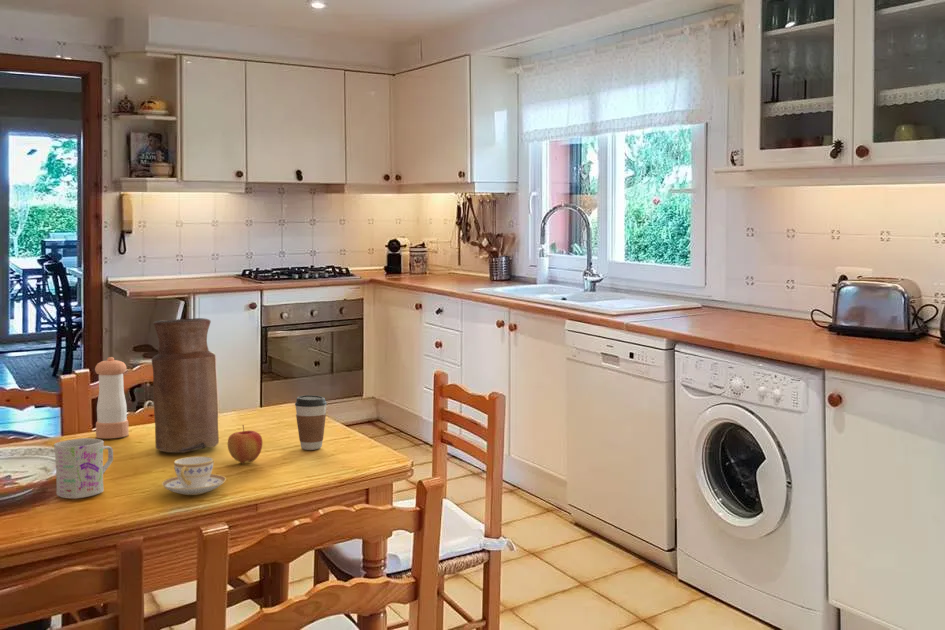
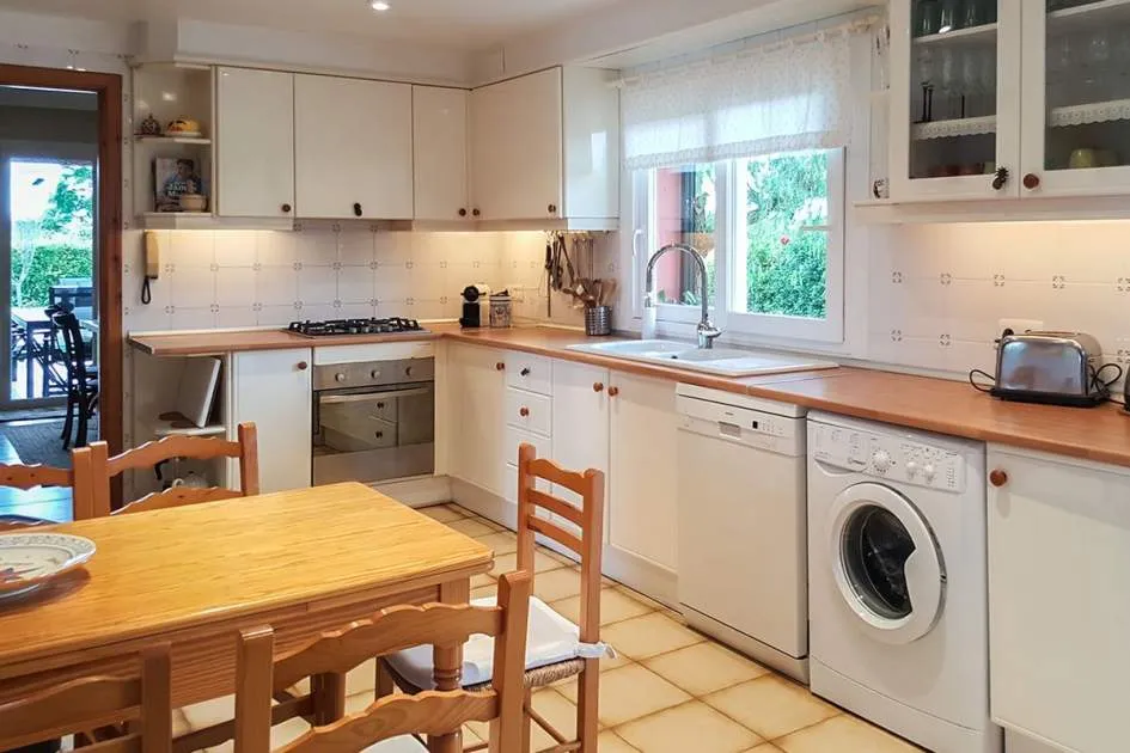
- teacup [161,455,227,496]
- pepper shaker [94,356,130,439]
- vase [151,317,220,454]
- coffee cup [294,394,328,451]
- apple [227,424,263,465]
- mug [53,437,114,500]
